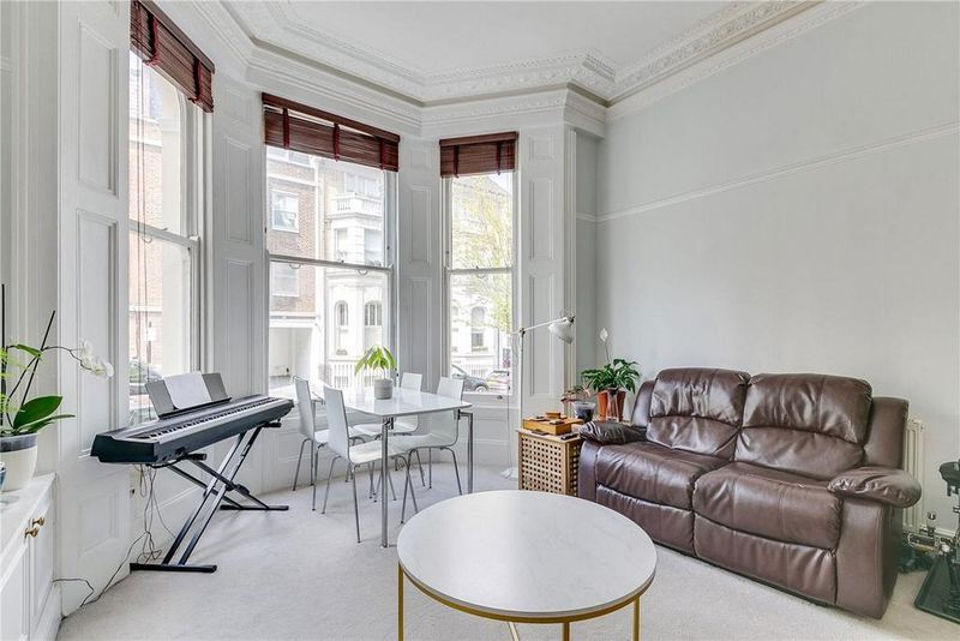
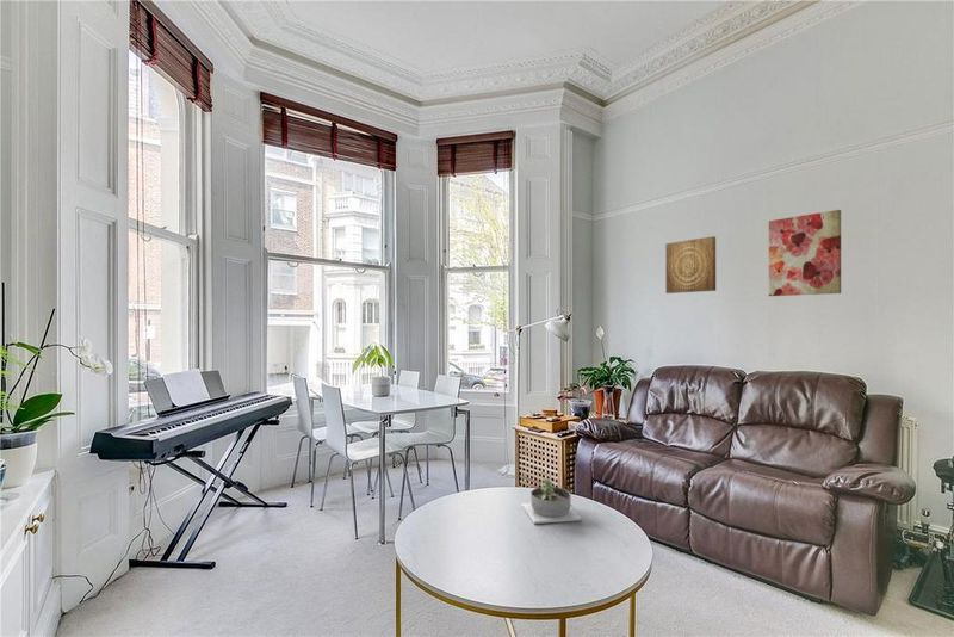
+ wall art [664,235,717,295]
+ wall art [768,209,842,297]
+ succulent planter [521,477,582,525]
